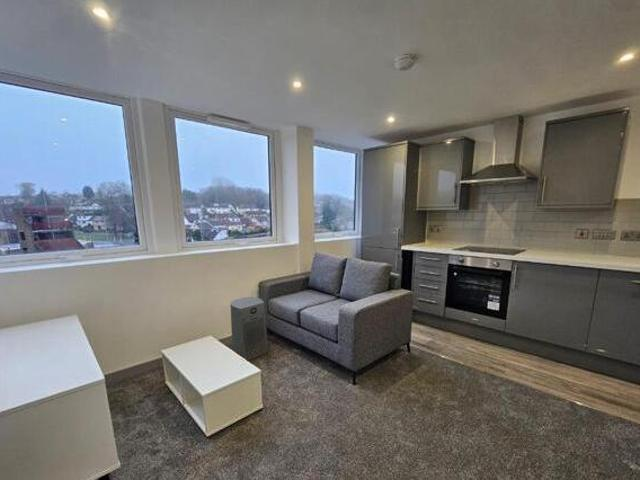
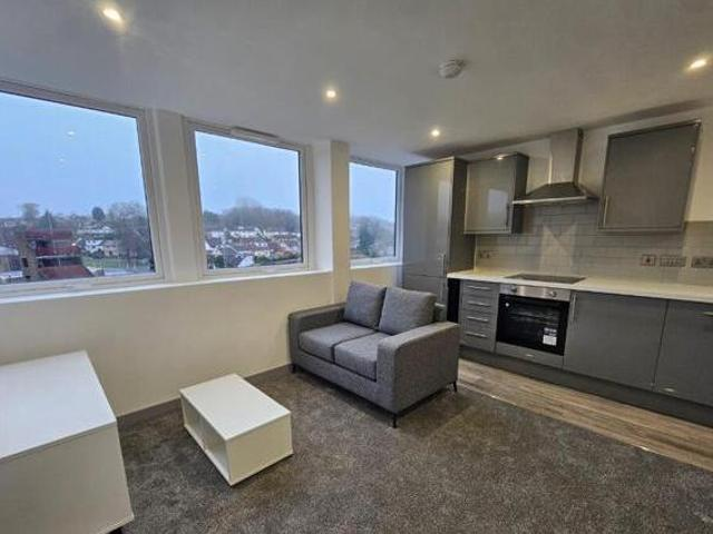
- fan [230,296,269,361]
